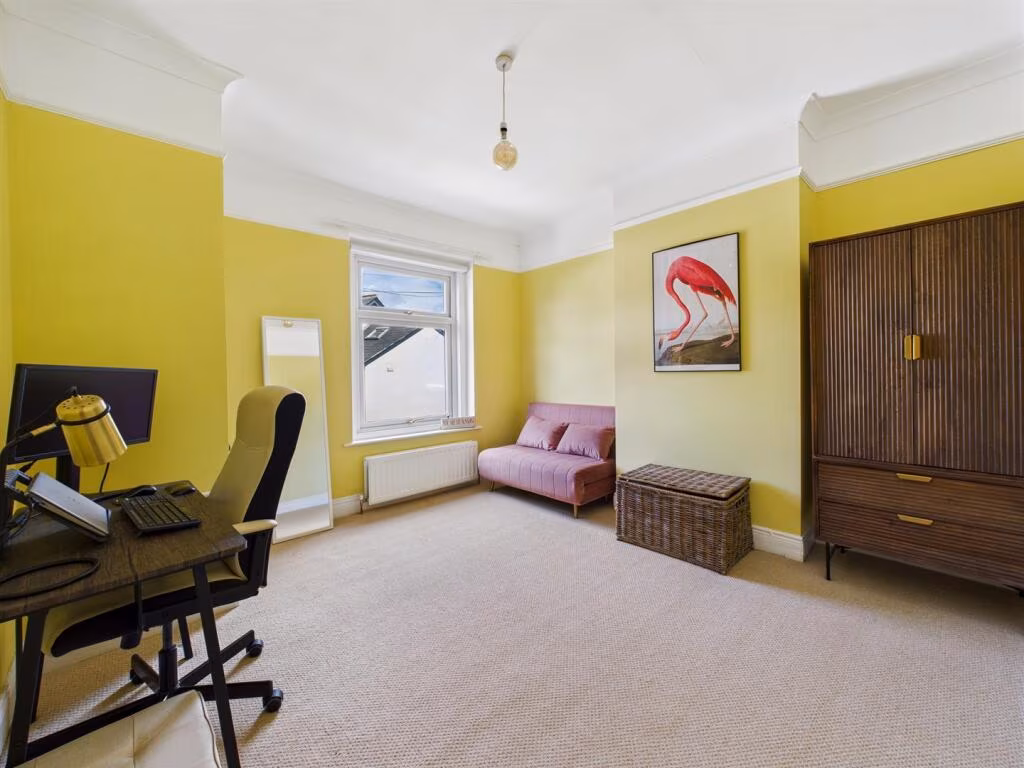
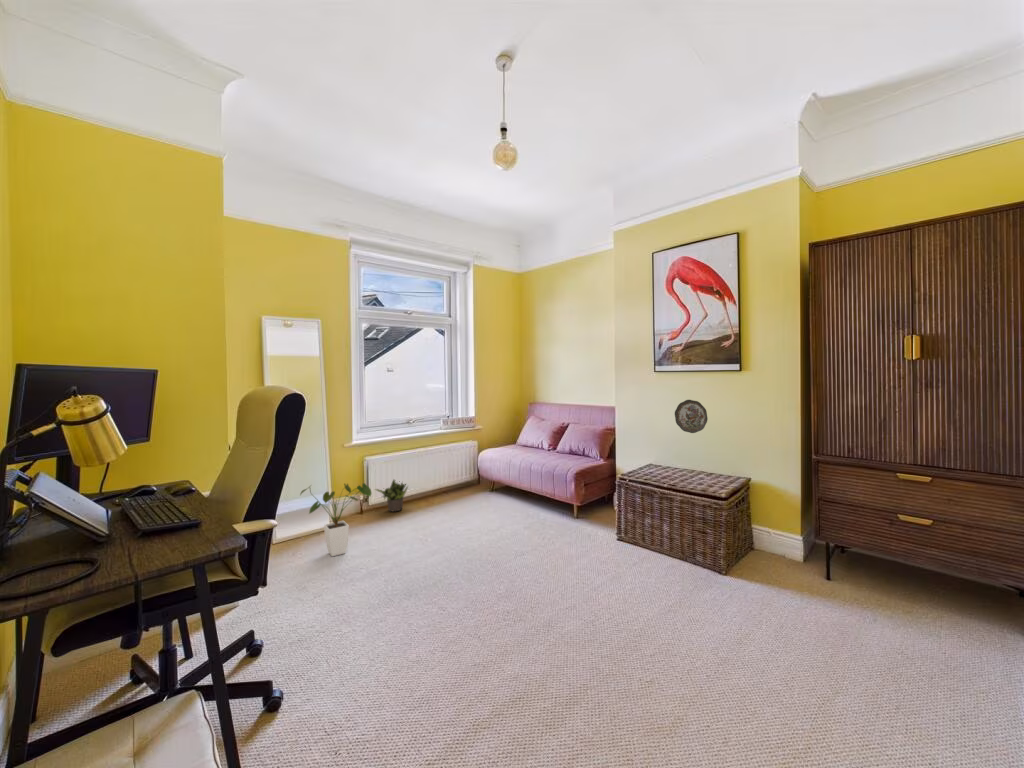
+ decorative plate [674,399,709,434]
+ house plant [299,482,373,557]
+ potted plant [373,478,409,512]
